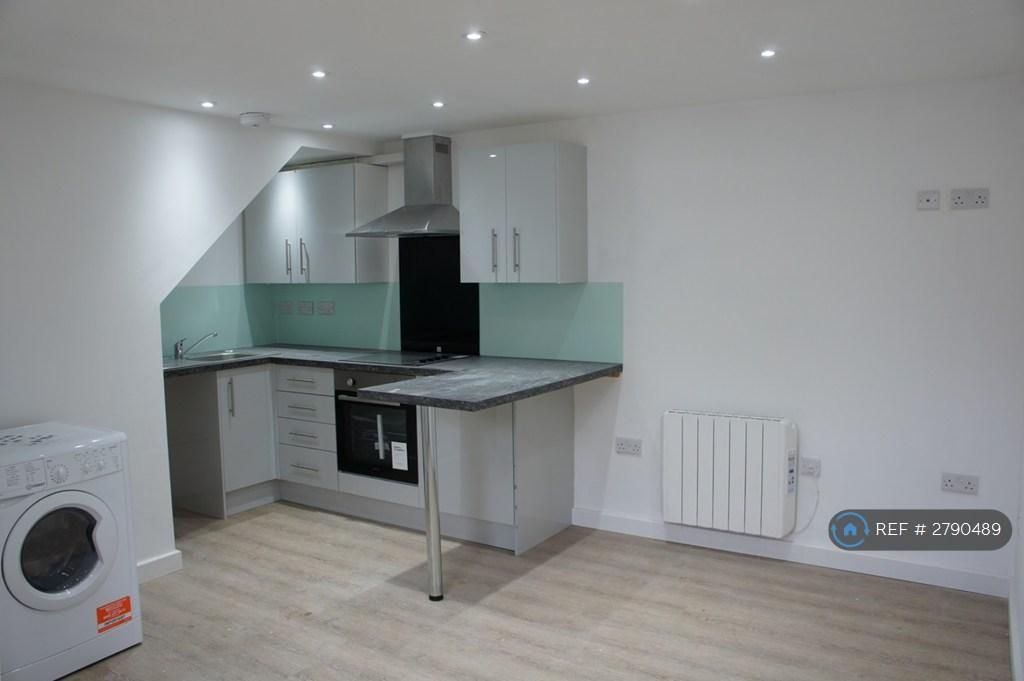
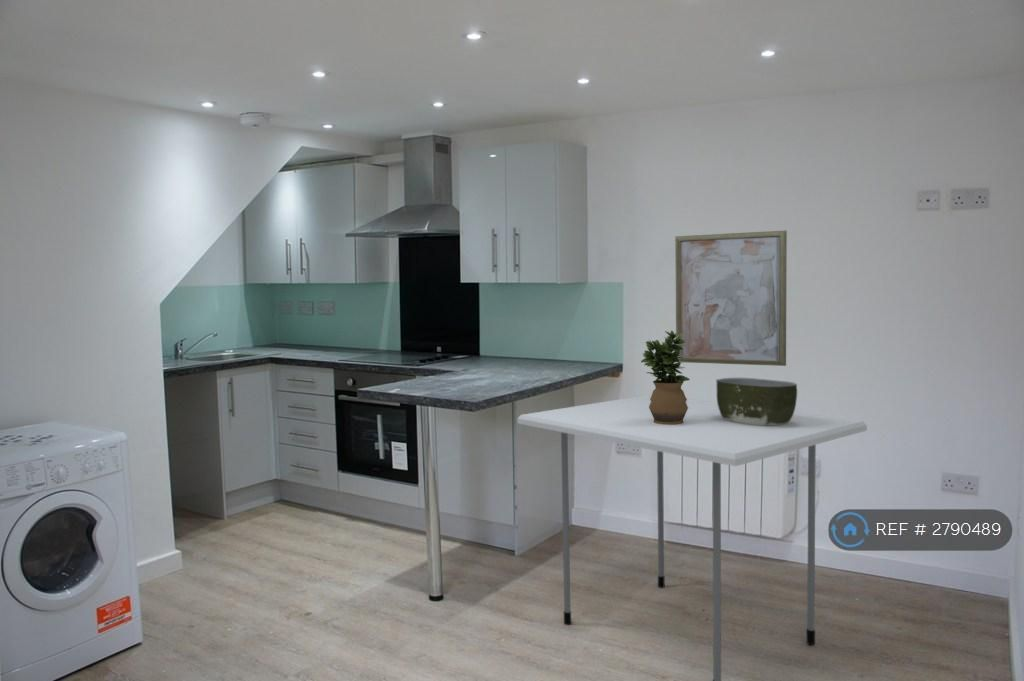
+ bowl [715,377,798,426]
+ potted plant [640,330,691,425]
+ wall art [674,230,788,367]
+ dining table [516,394,868,681]
